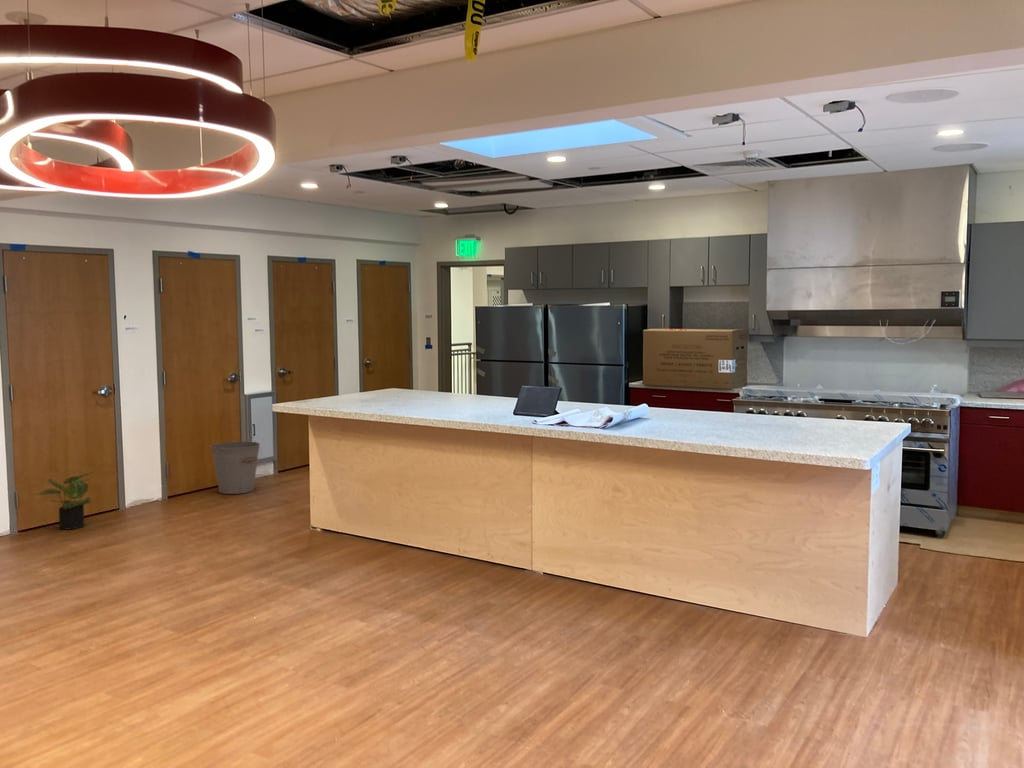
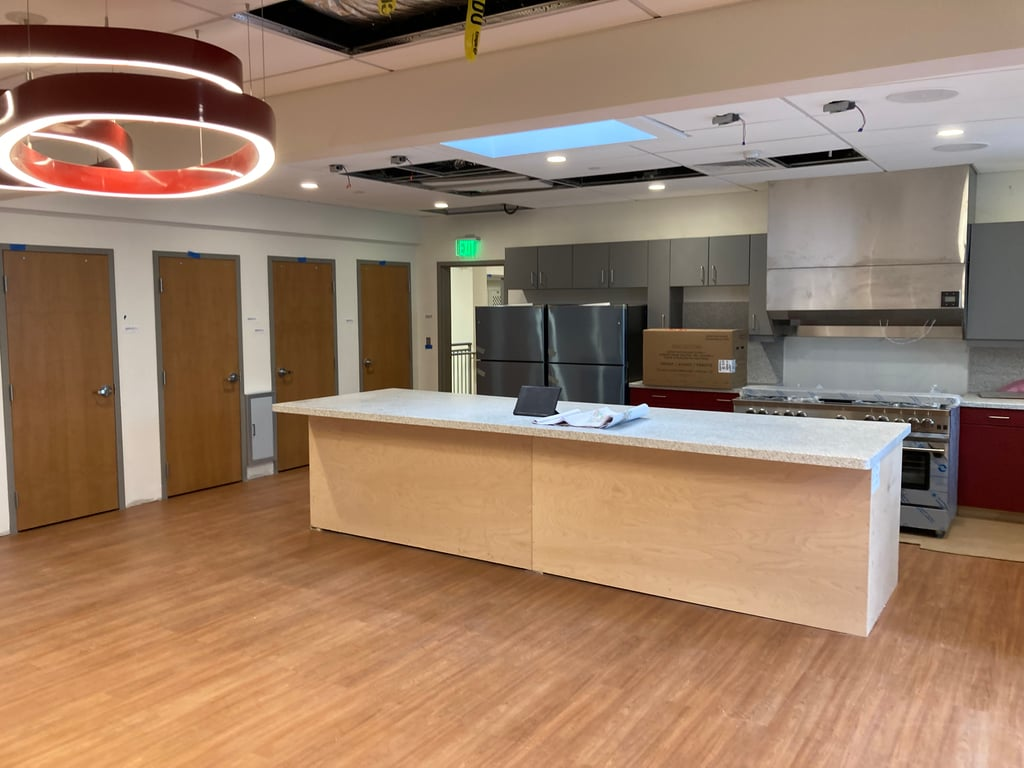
- potted plant [34,471,93,531]
- bucket [209,440,263,495]
